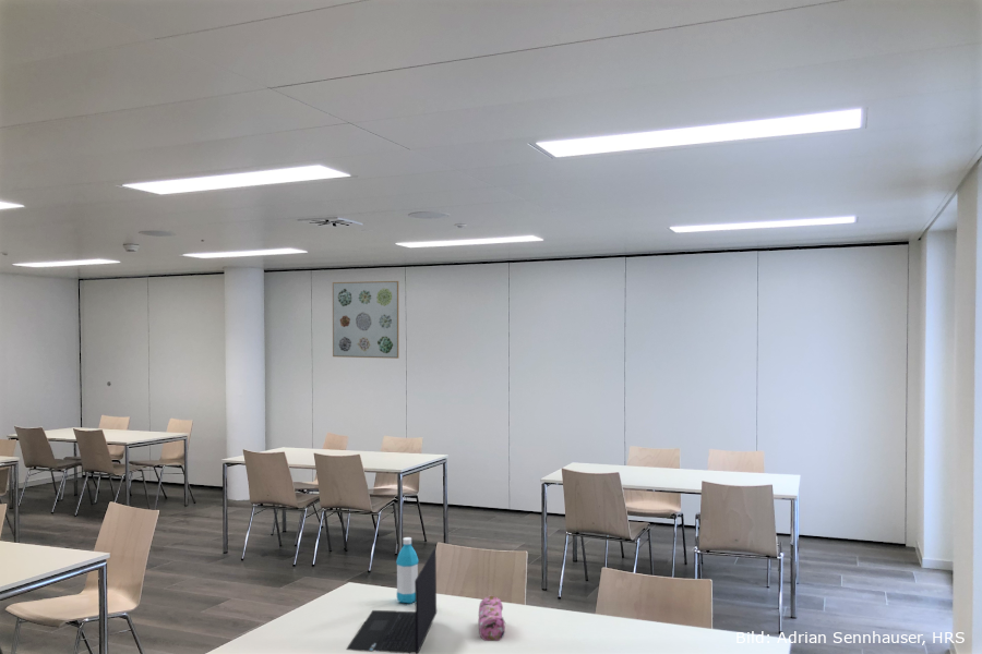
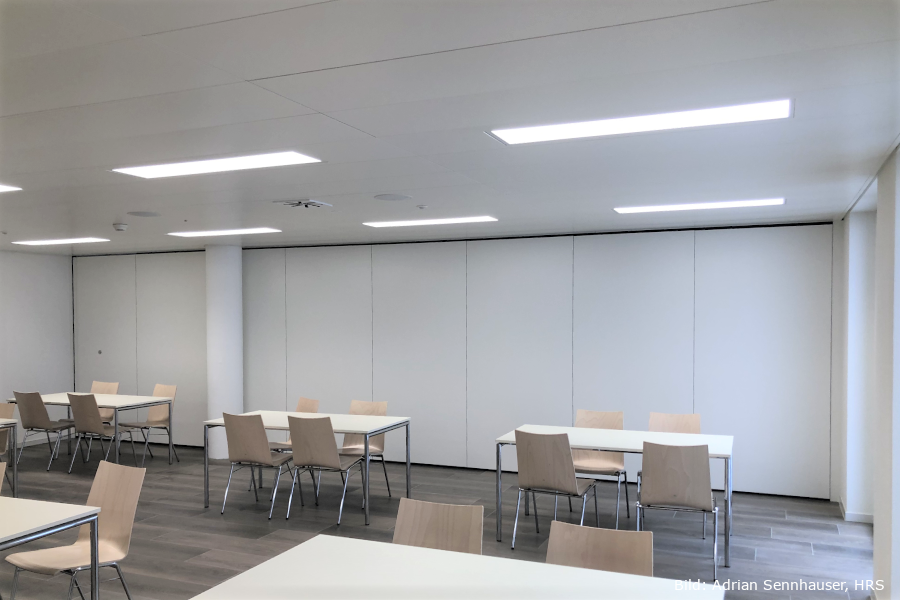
- laptop [345,548,438,654]
- wall art [332,280,399,360]
- water bottle [395,536,419,605]
- pencil case [478,594,507,642]
